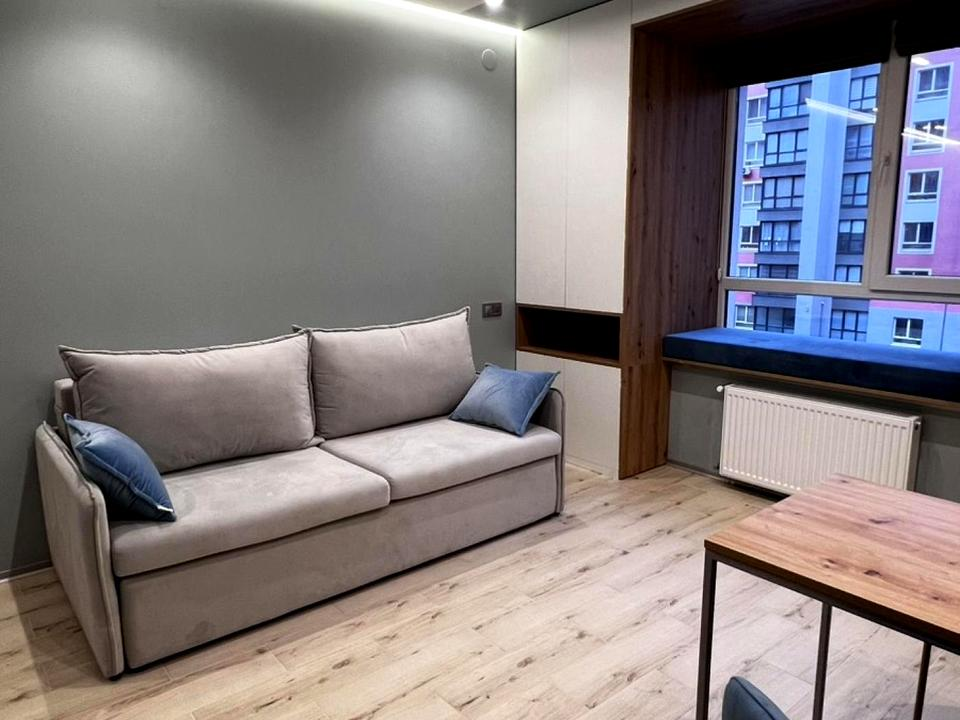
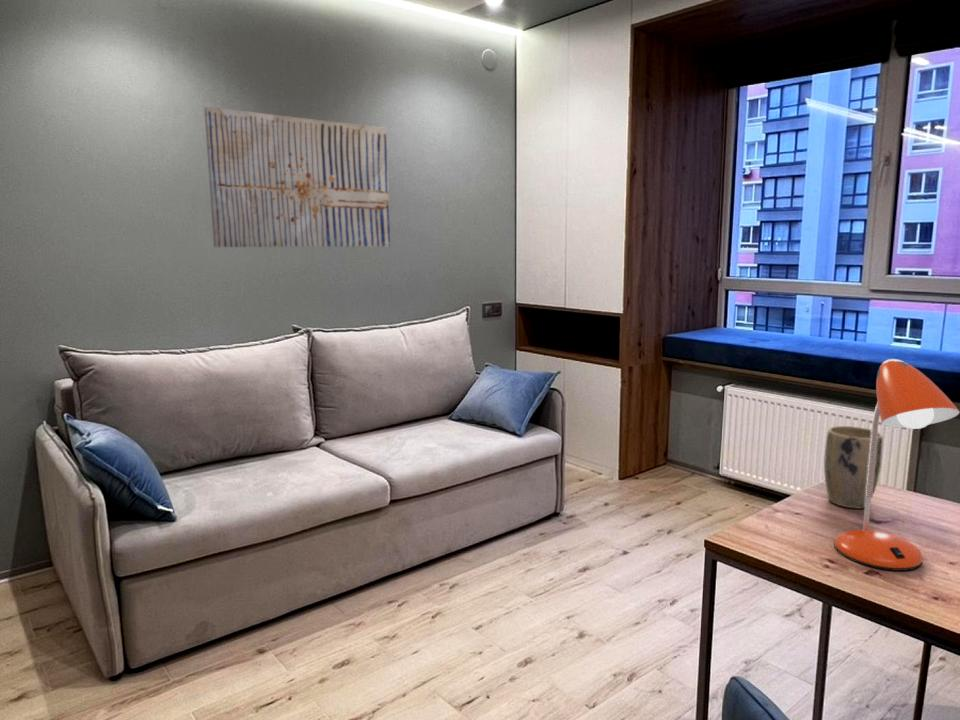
+ plant pot [823,425,884,509]
+ desk lamp [834,358,960,572]
+ wall art [203,106,391,248]
